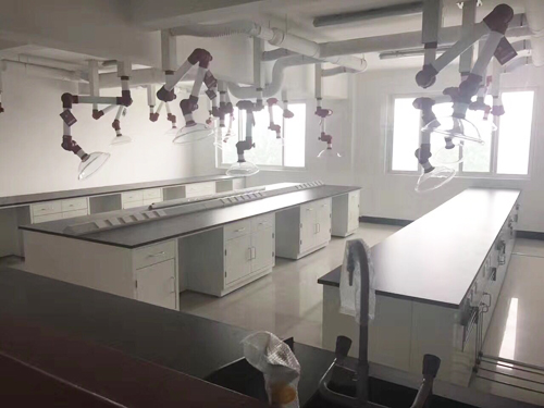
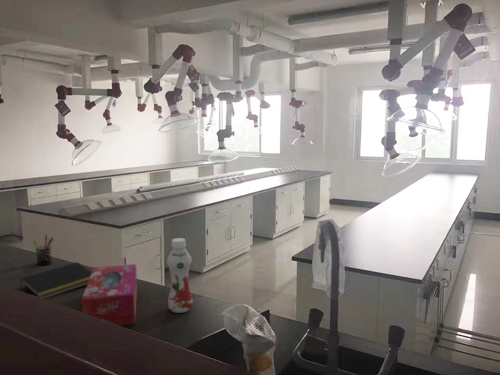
+ tissue box [81,263,138,327]
+ pen holder [32,234,54,266]
+ beverage bottle [166,237,194,314]
+ notepad [19,261,92,300]
